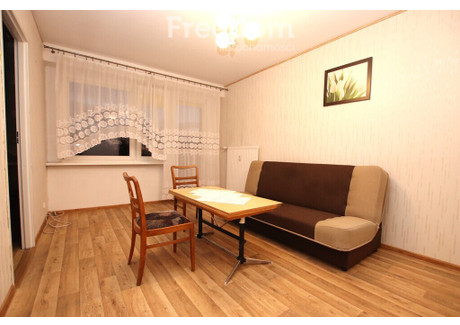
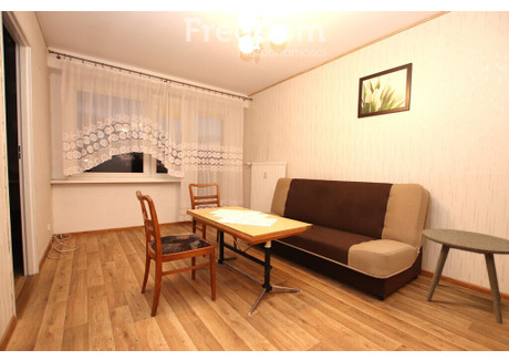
+ side table [420,228,509,325]
